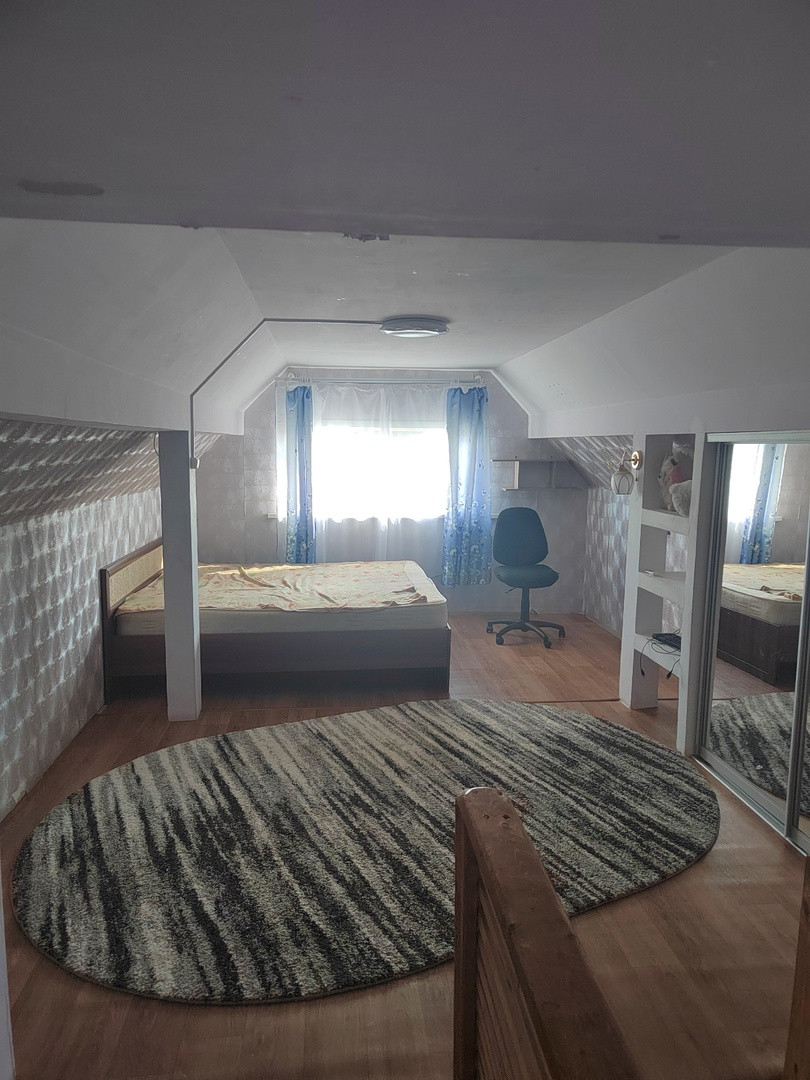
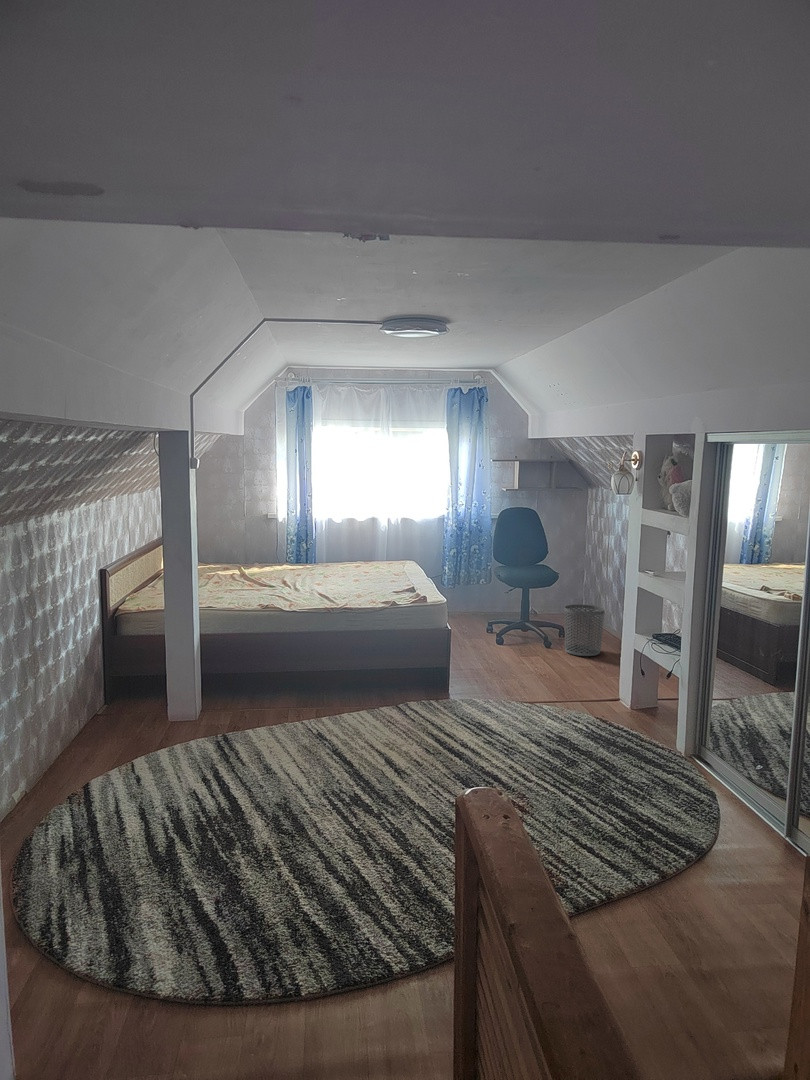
+ waste bin [564,604,605,657]
